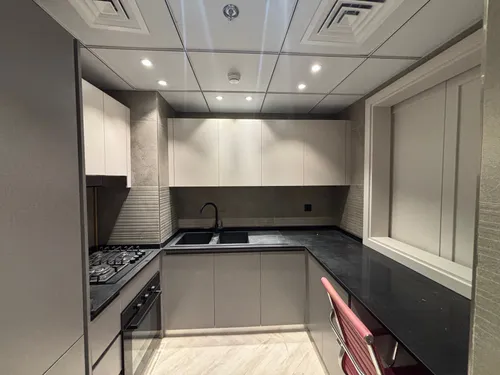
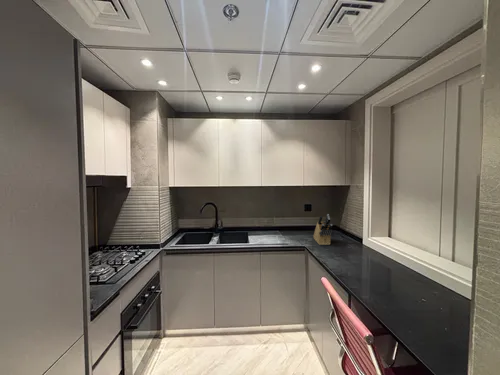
+ knife block [312,213,333,246]
